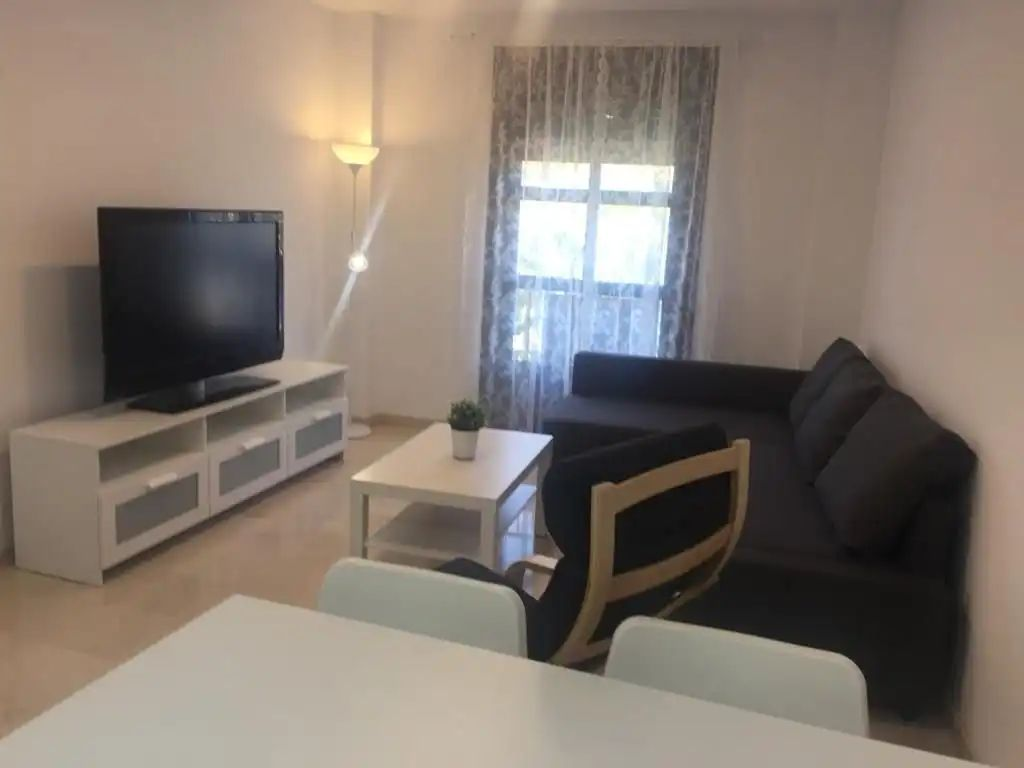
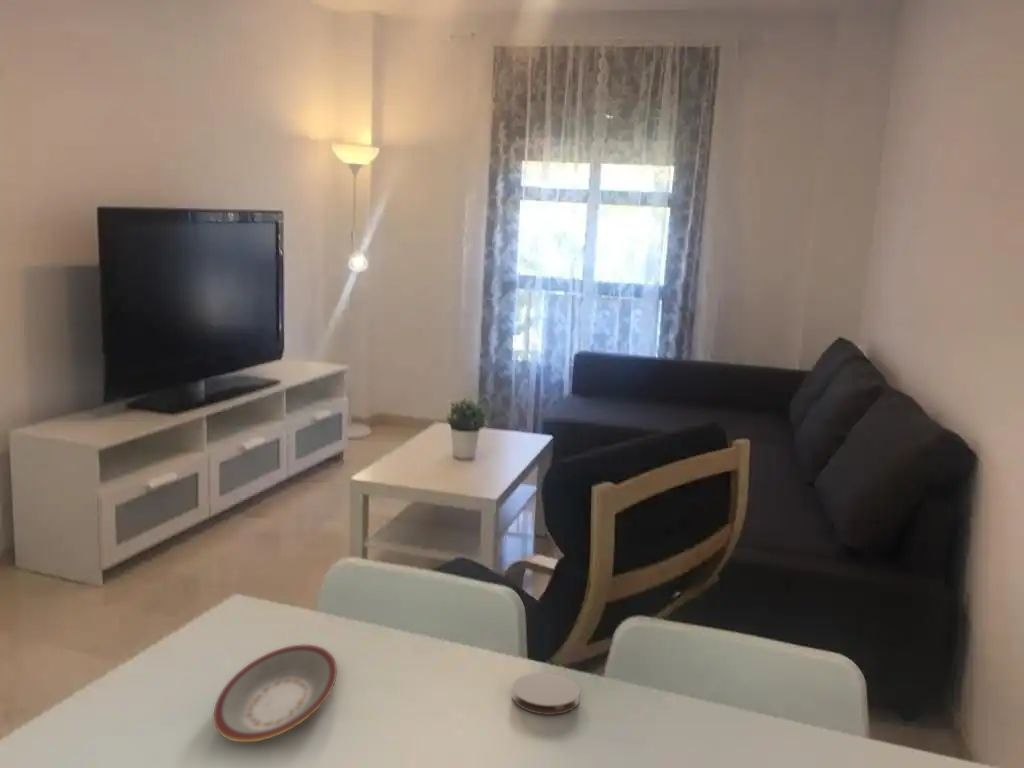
+ plate [213,644,338,743]
+ coaster [511,672,581,716]
